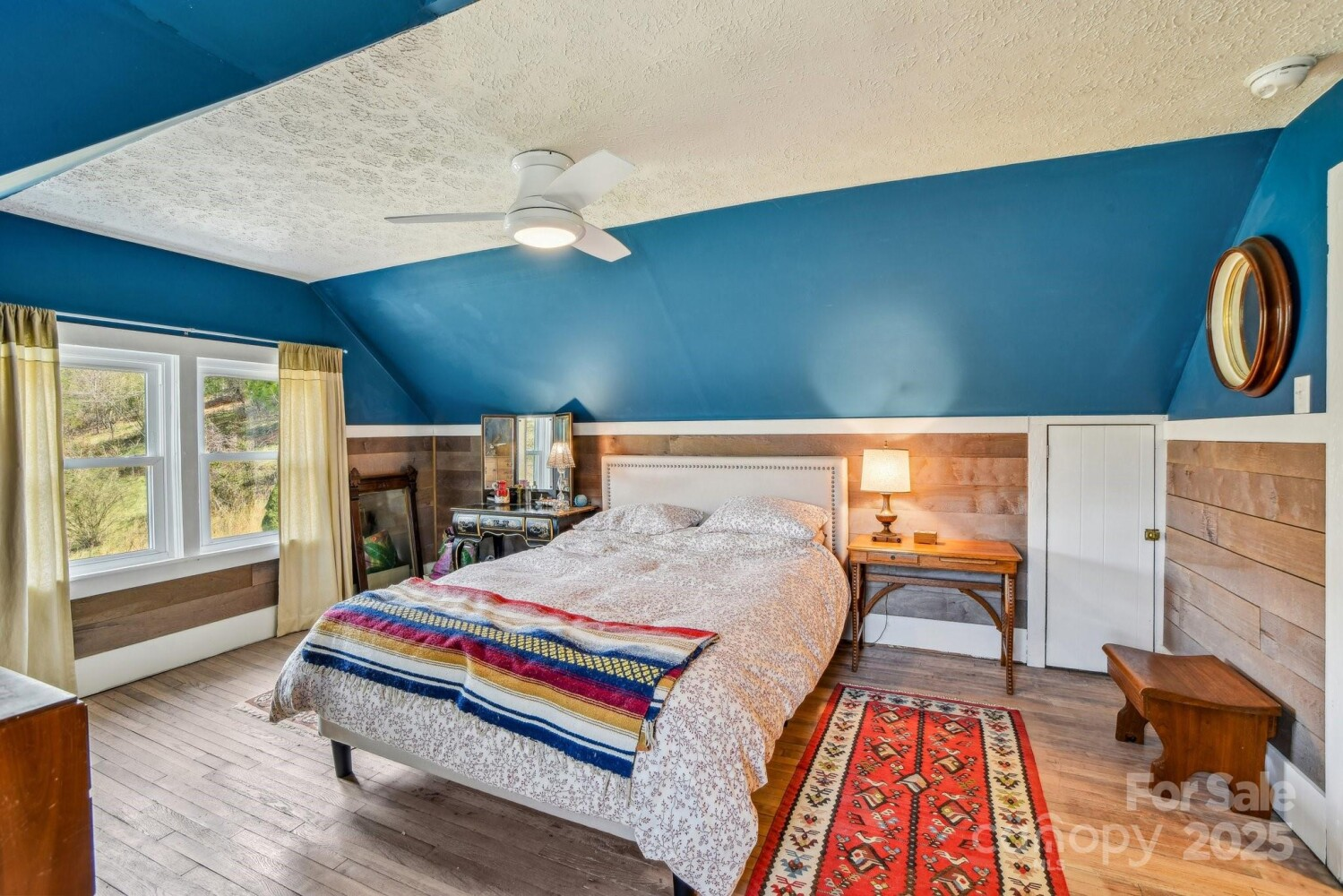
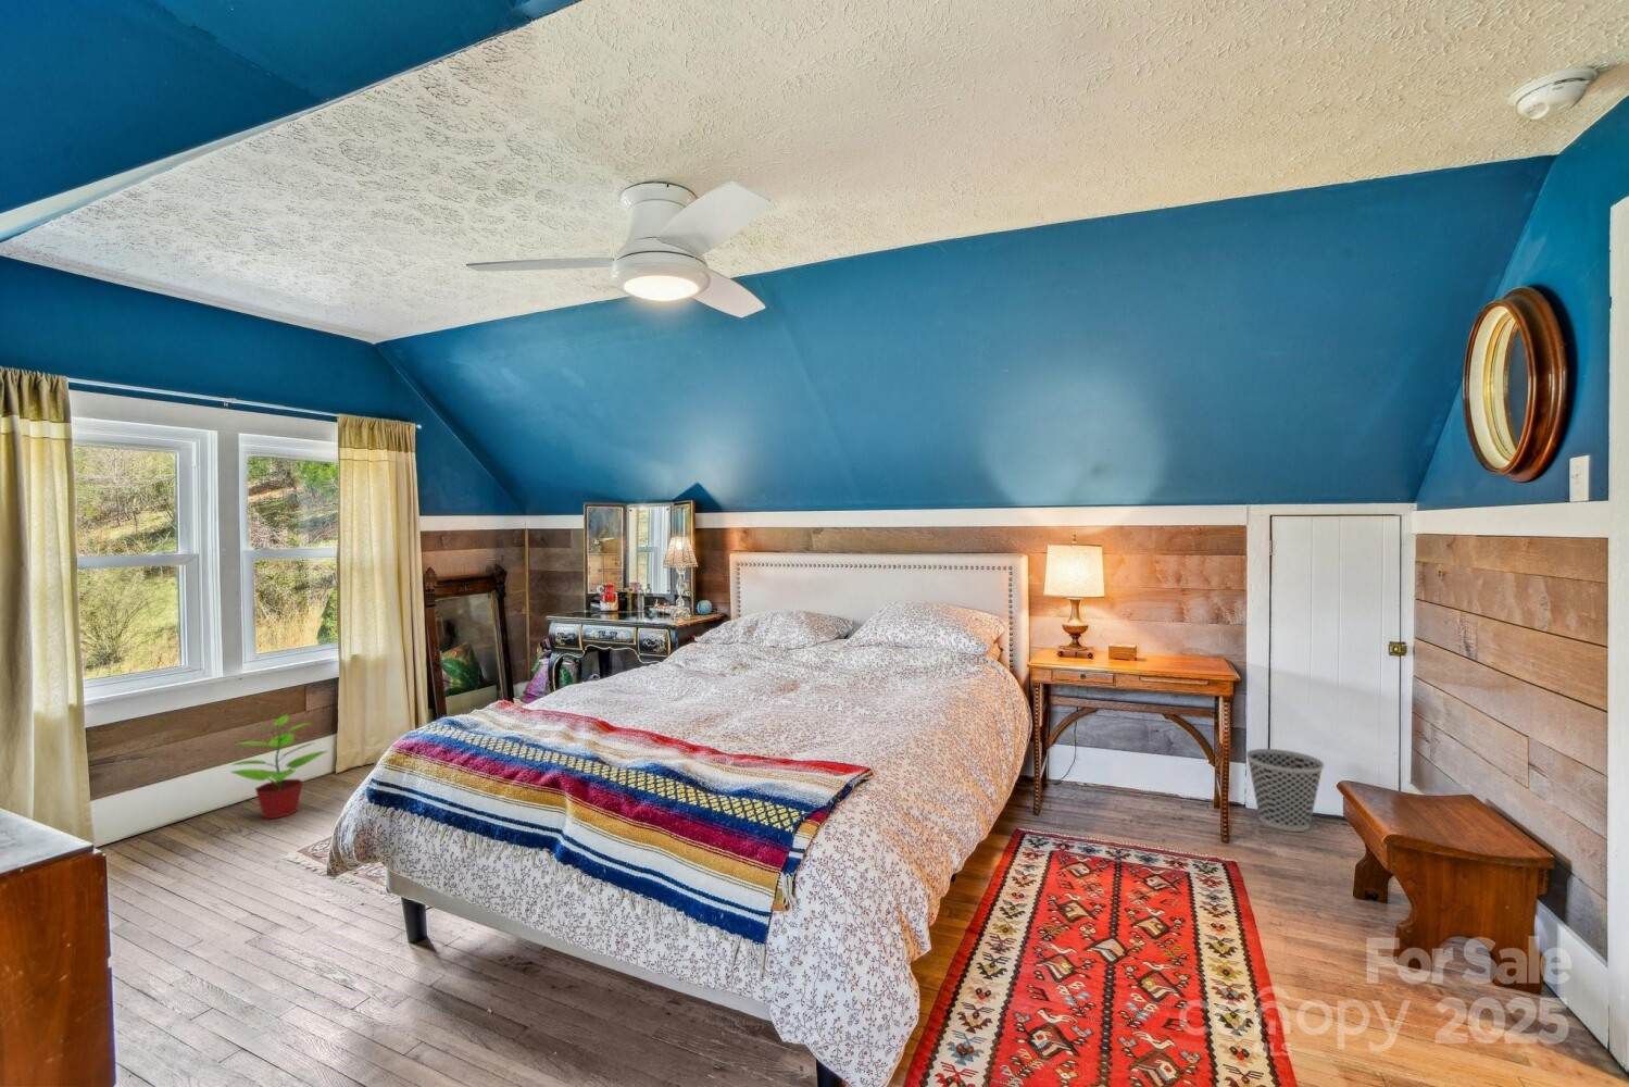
+ potted plant [229,713,329,820]
+ wastebasket [1246,747,1325,832]
